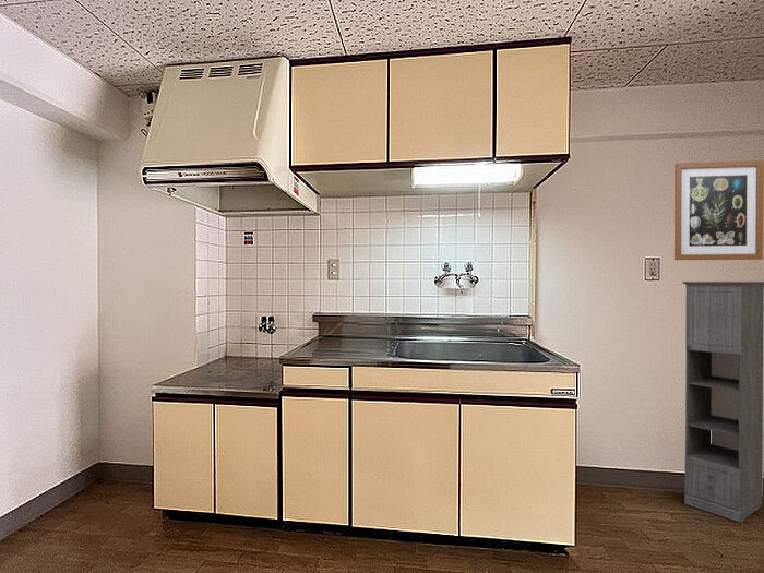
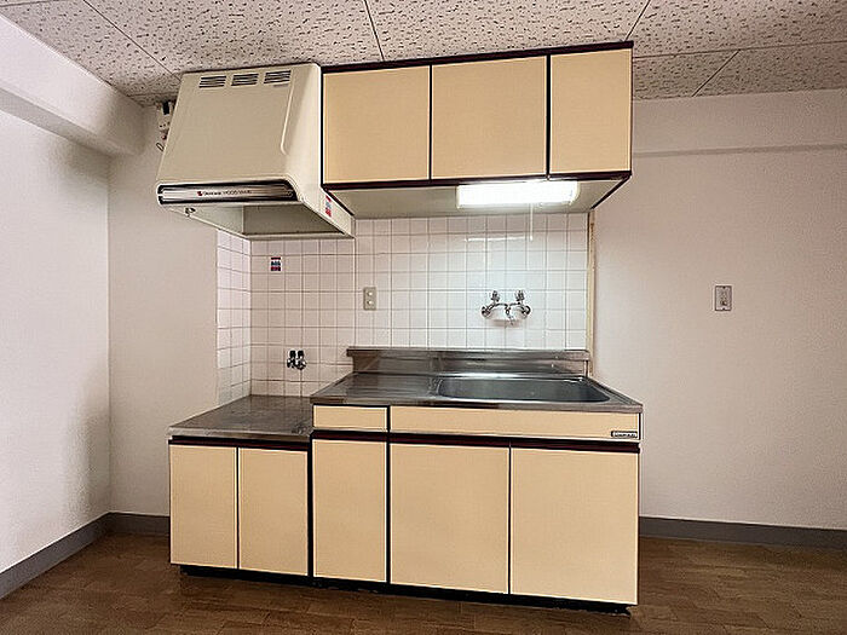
- storage cabinet [681,280,764,523]
- wall art [673,159,764,261]
